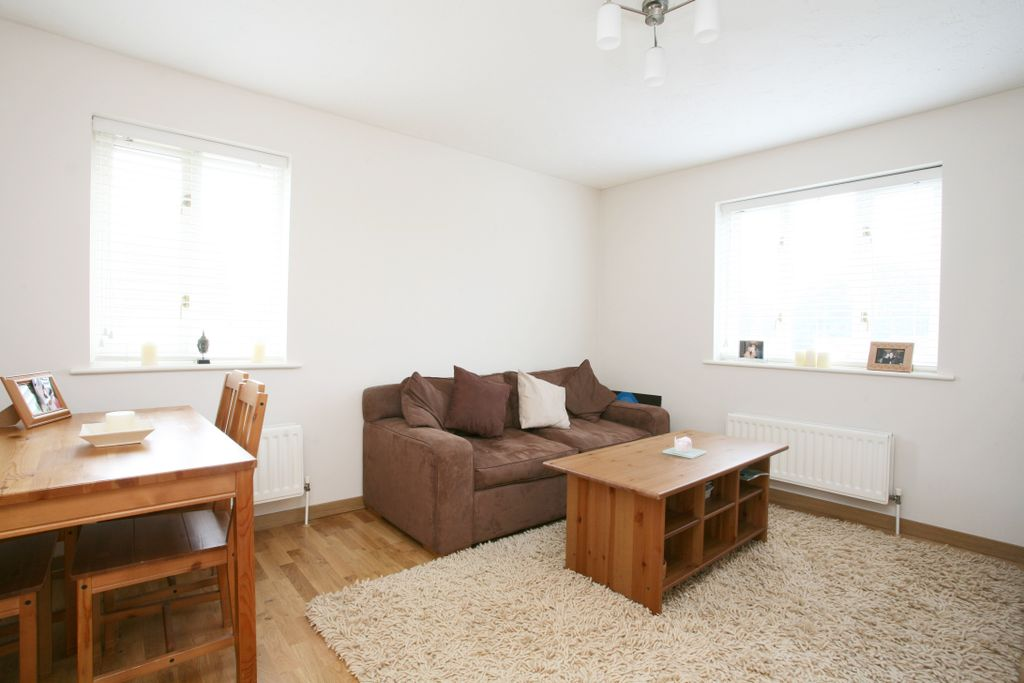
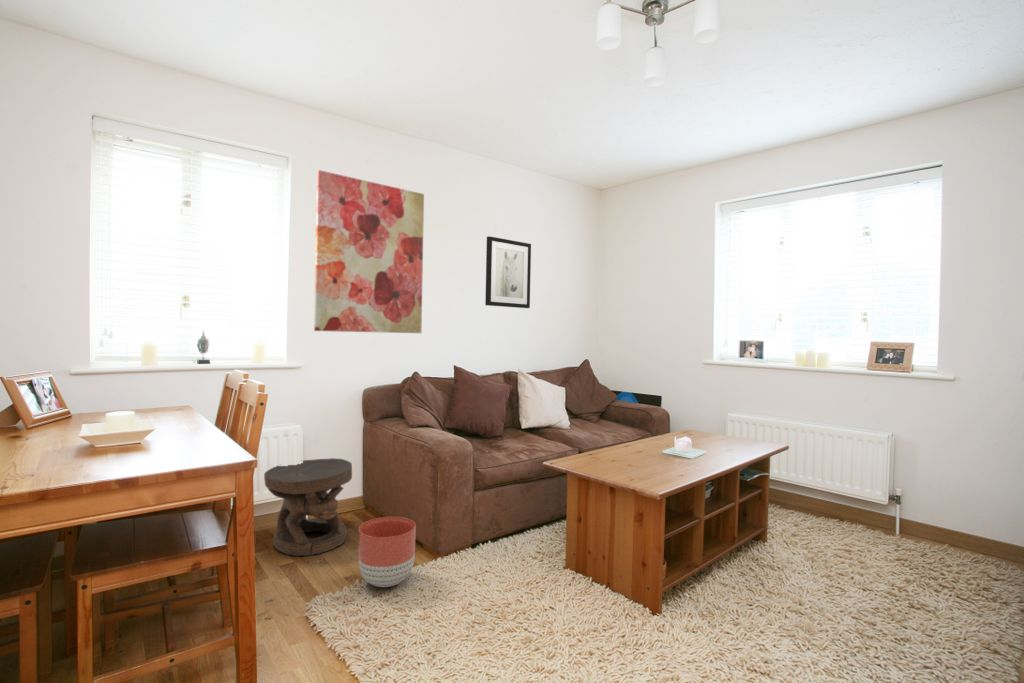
+ wall art [484,235,532,309]
+ wall art [313,169,425,334]
+ carved stool [263,457,353,557]
+ planter [357,516,417,588]
